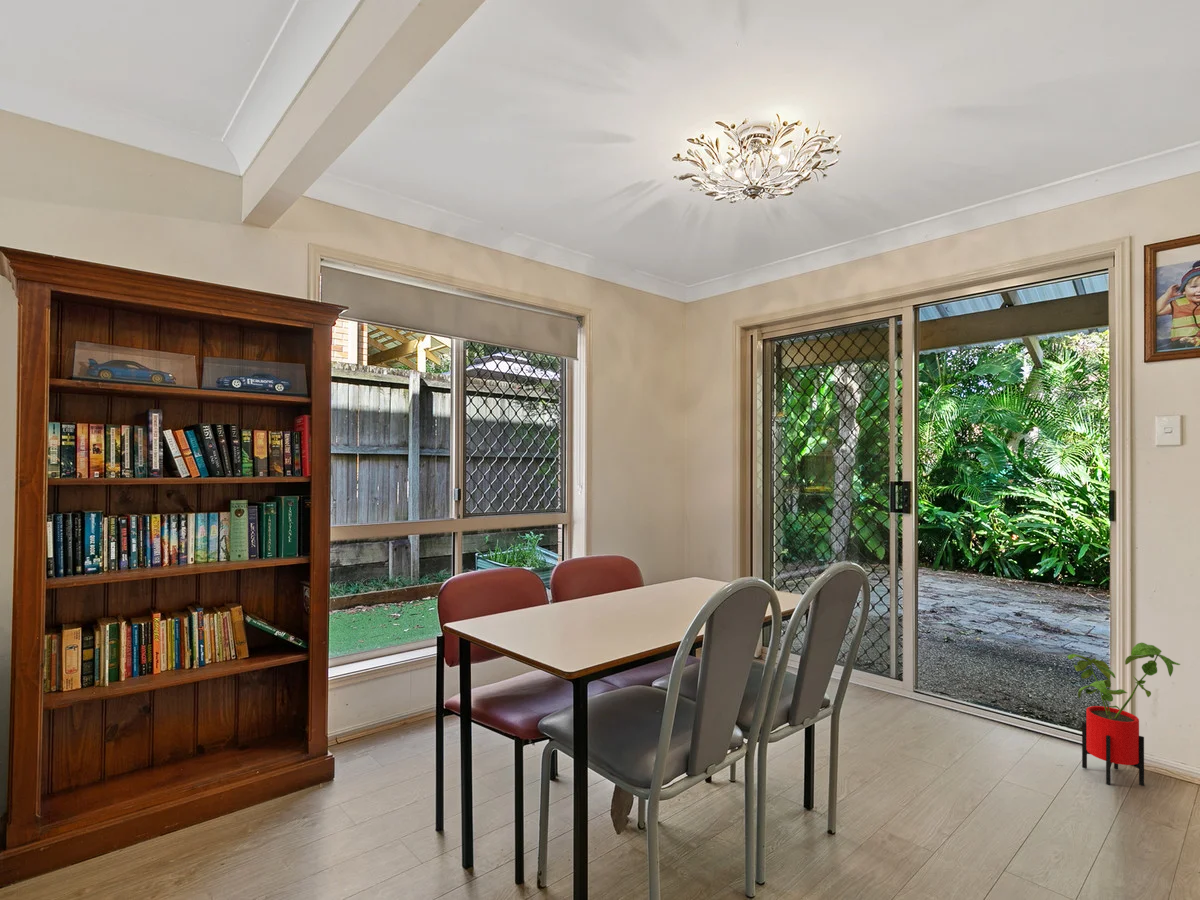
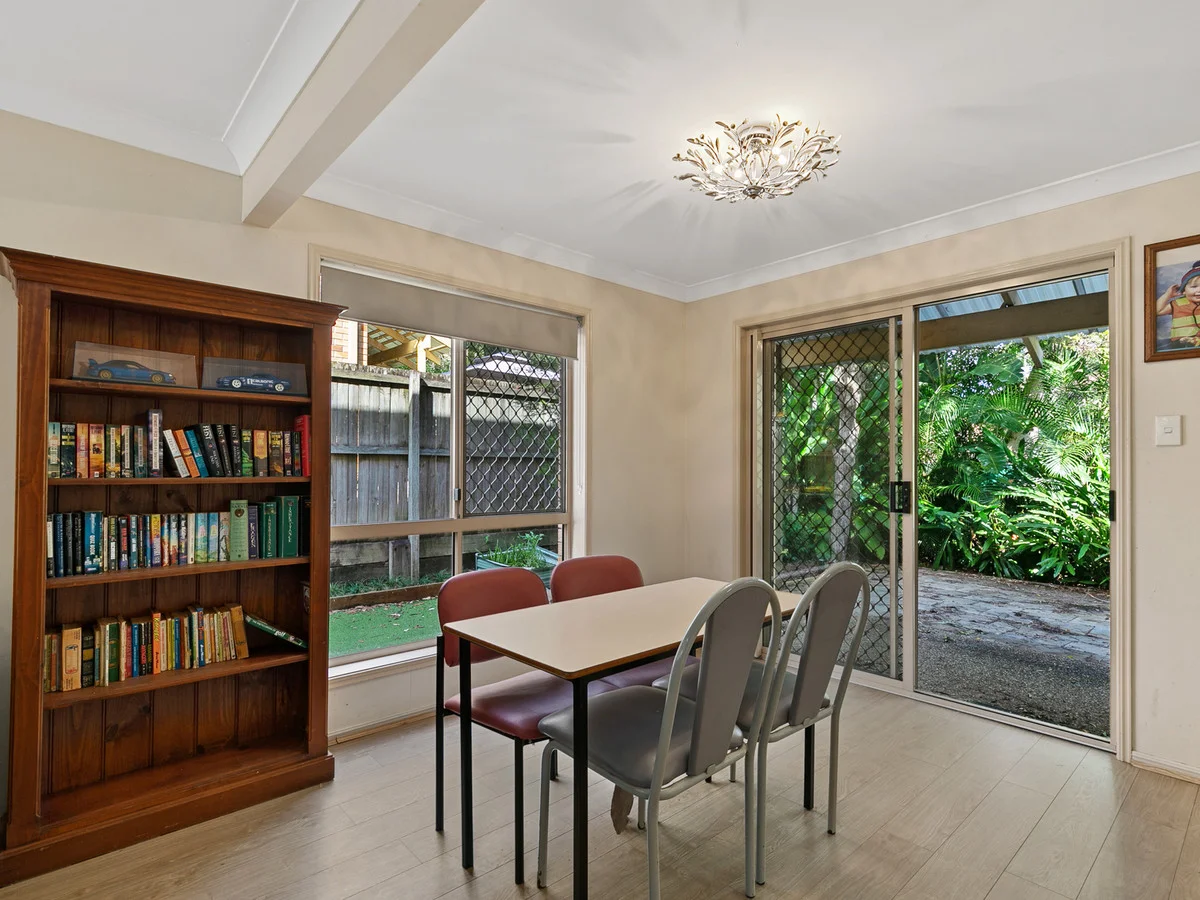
- house plant [1067,642,1181,786]
